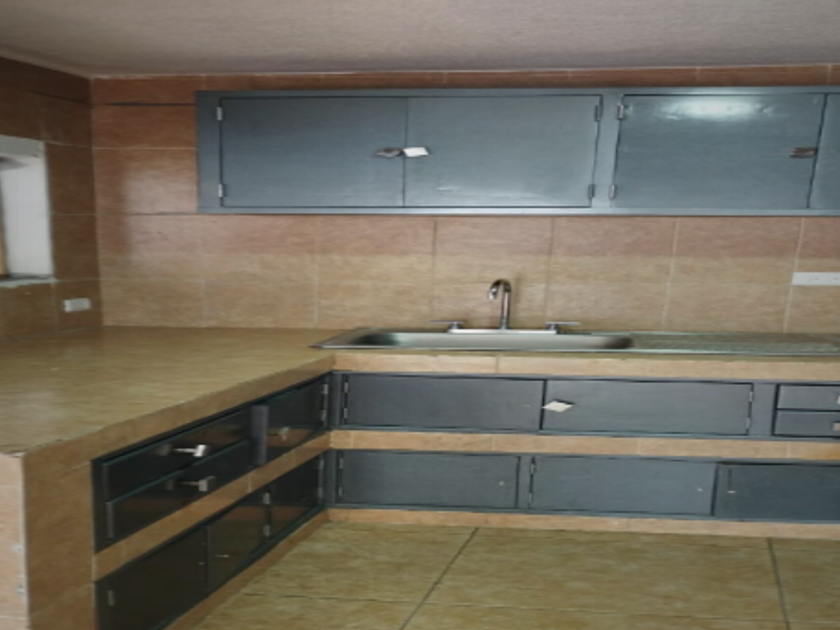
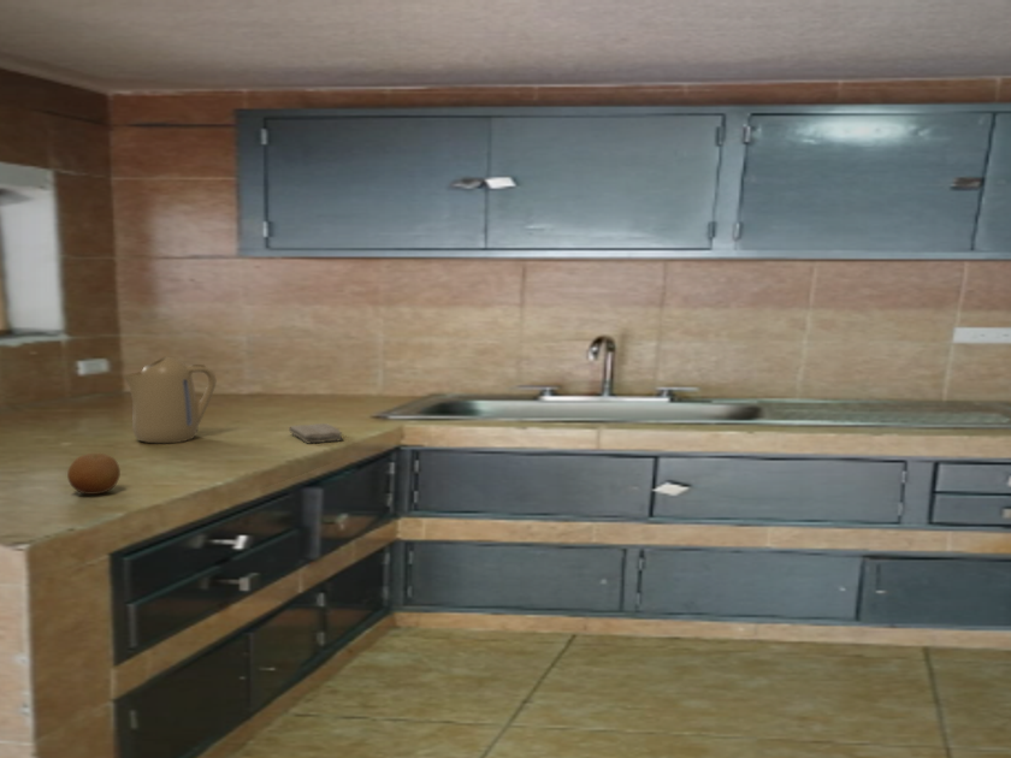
+ washcloth [288,422,344,444]
+ kettle [122,356,217,444]
+ fruit [66,452,122,496]
